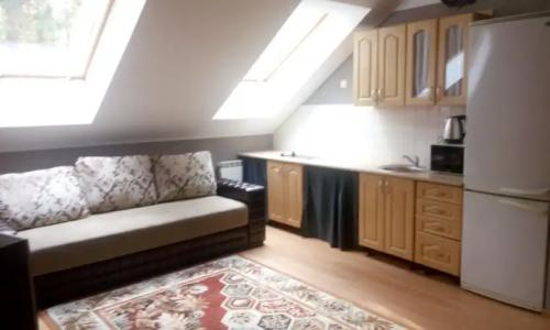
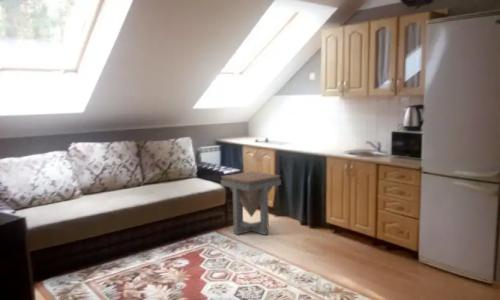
+ side table [220,170,282,236]
